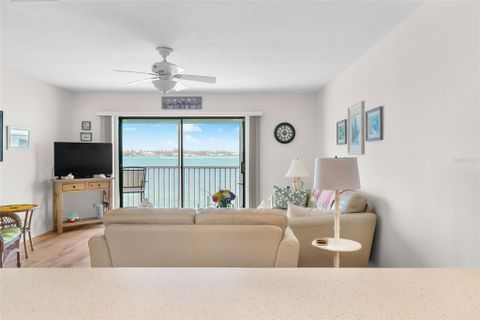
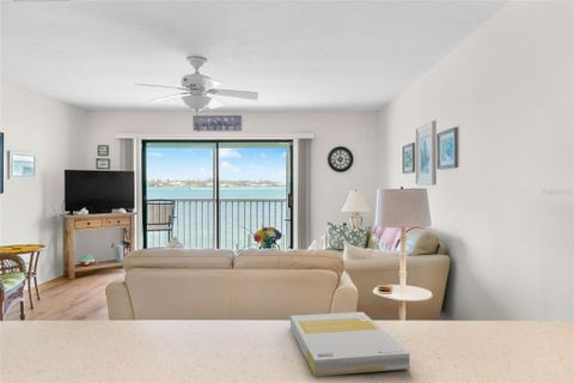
+ book [289,311,411,377]
